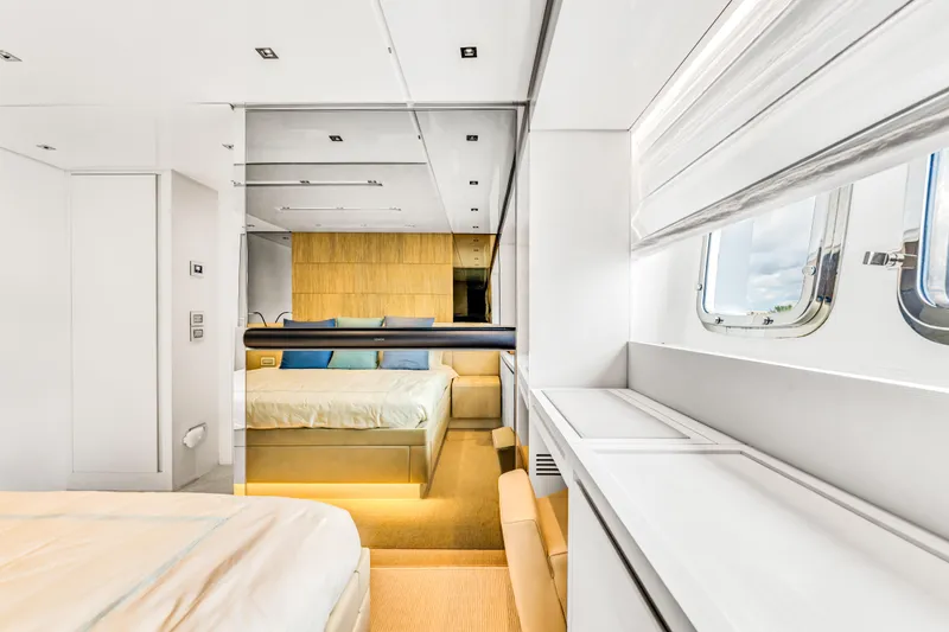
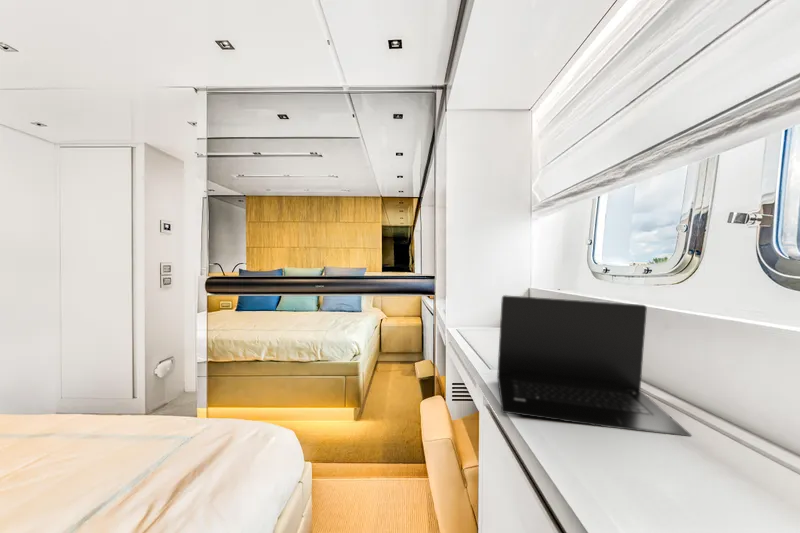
+ laptop [496,294,692,437]
